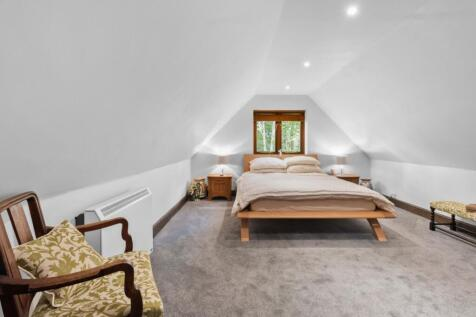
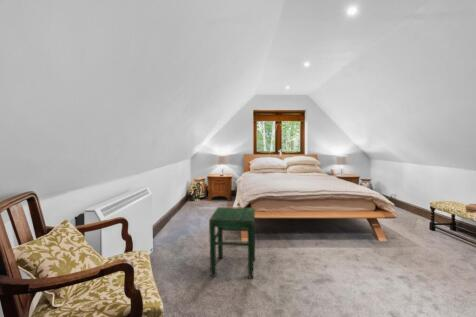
+ stool [208,206,256,280]
